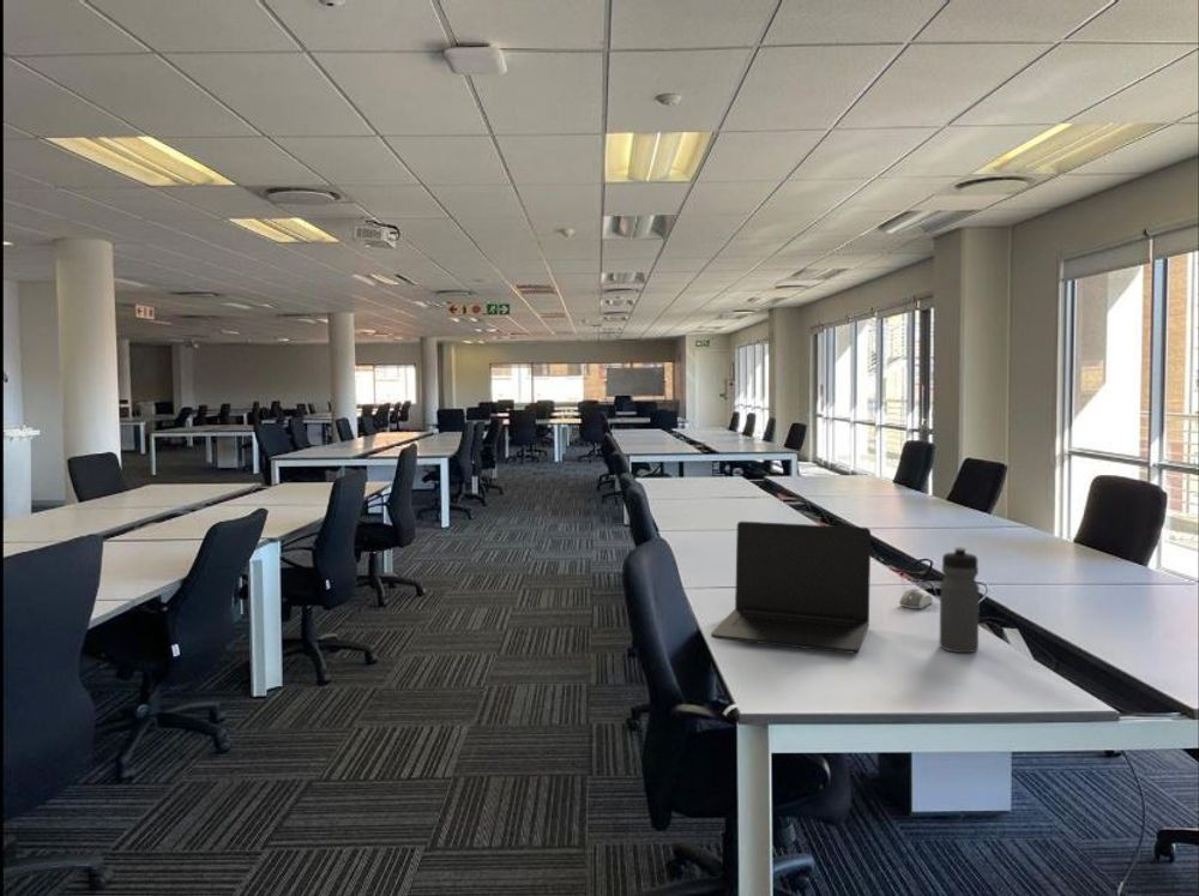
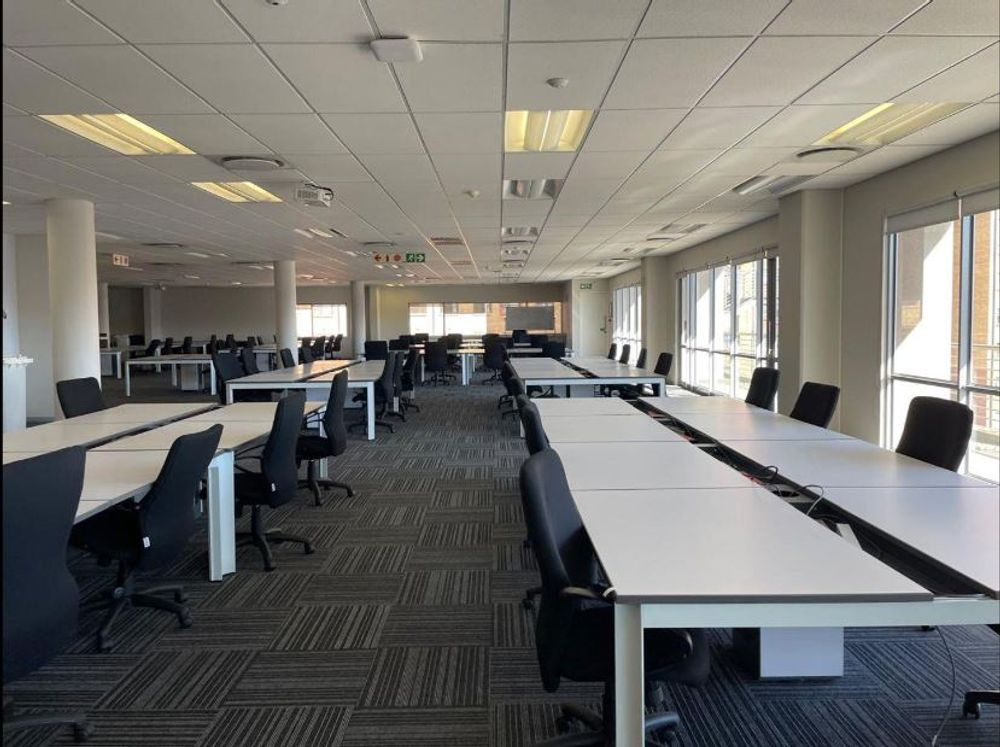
- computer mouse [898,588,934,609]
- water bottle [939,546,981,654]
- laptop [710,521,872,655]
